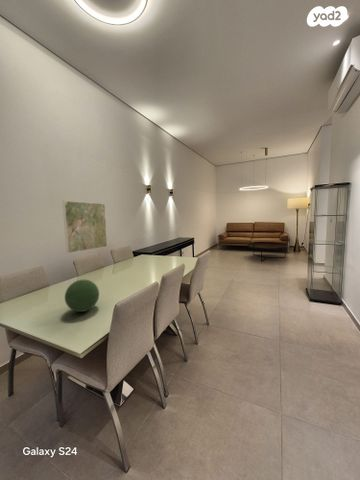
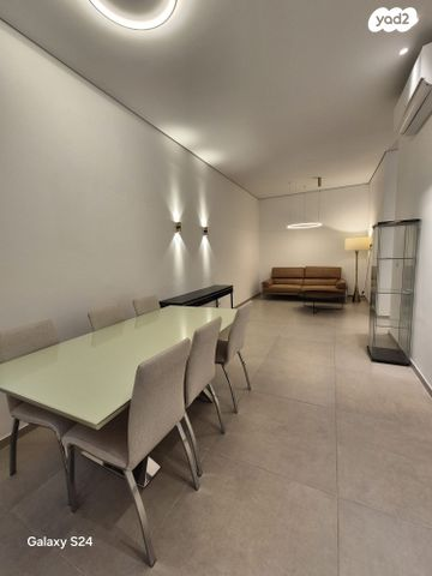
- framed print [62,200,108,254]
- decorative orb [64,279,100,313]
